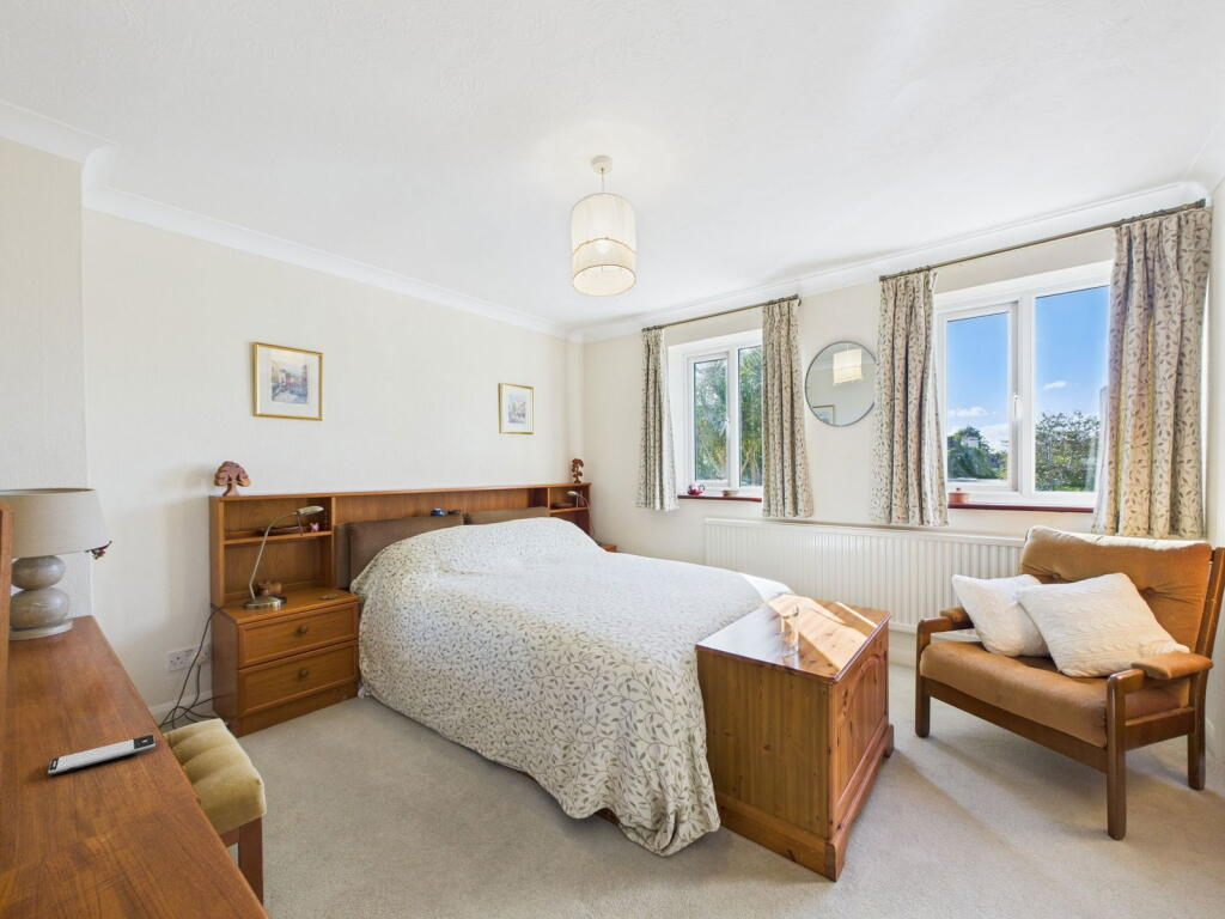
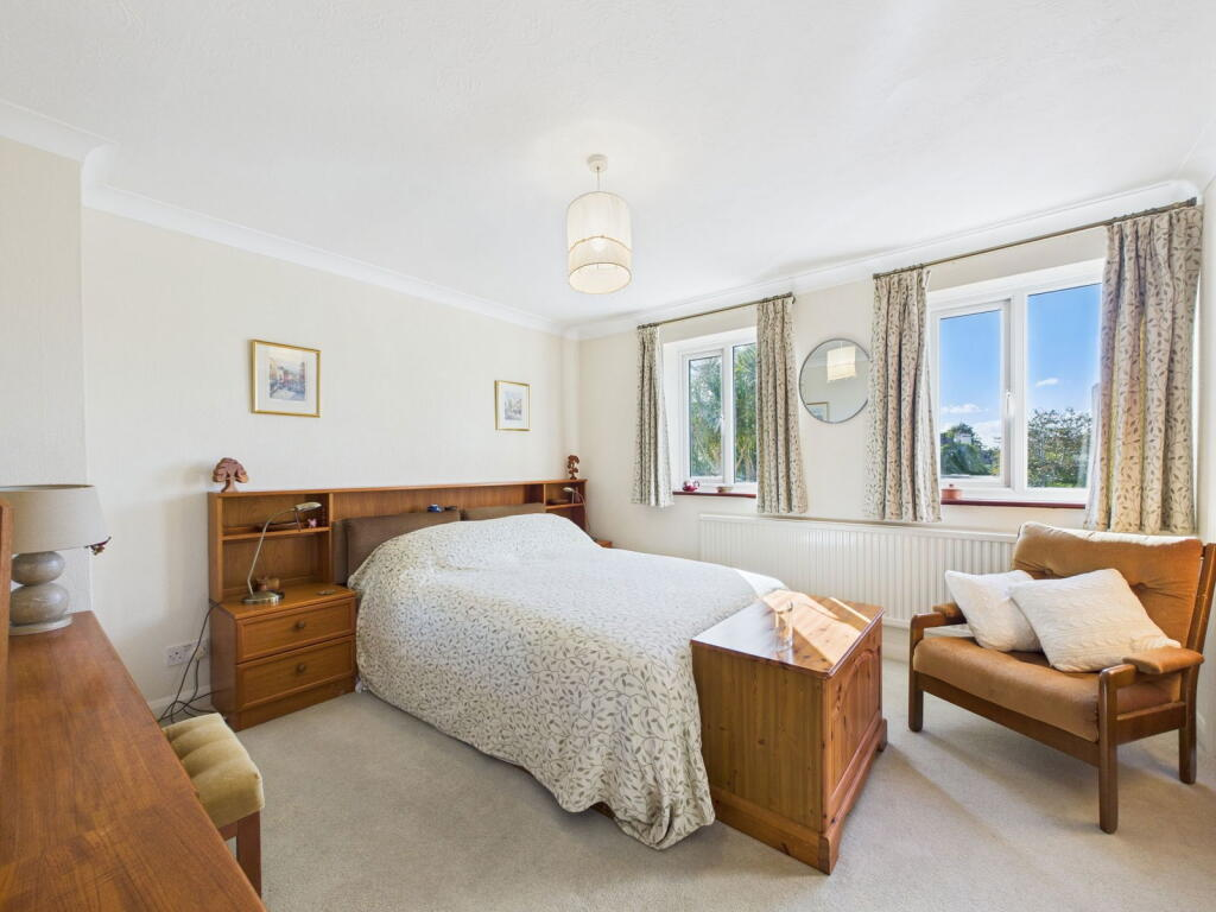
- smartphone [47,734,157,775]
